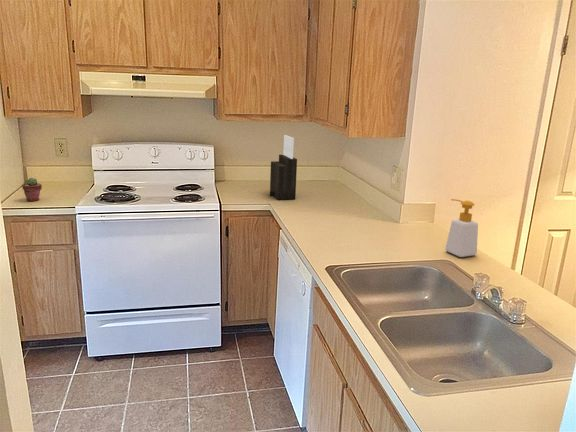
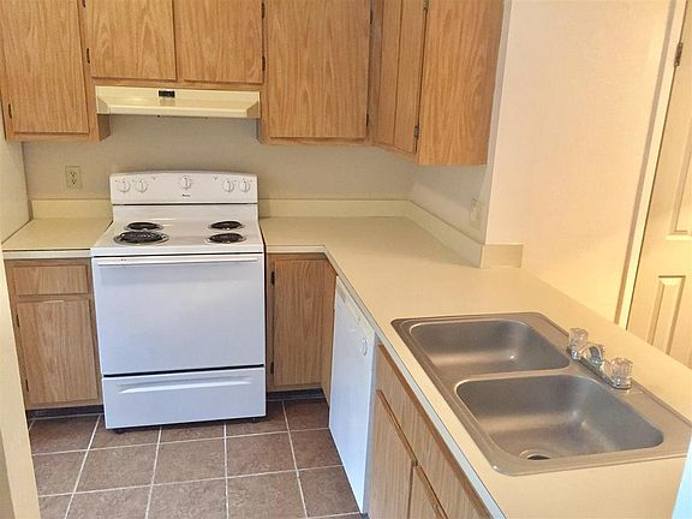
- soap bottle [444,198,479,258]
- knife block [269,134,298,201]
- potted succulent [21,177,43,202]
